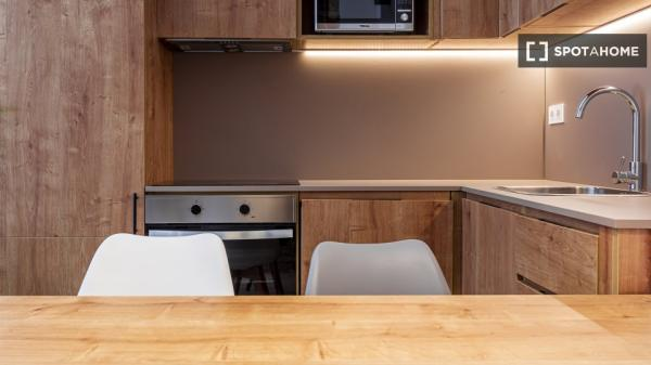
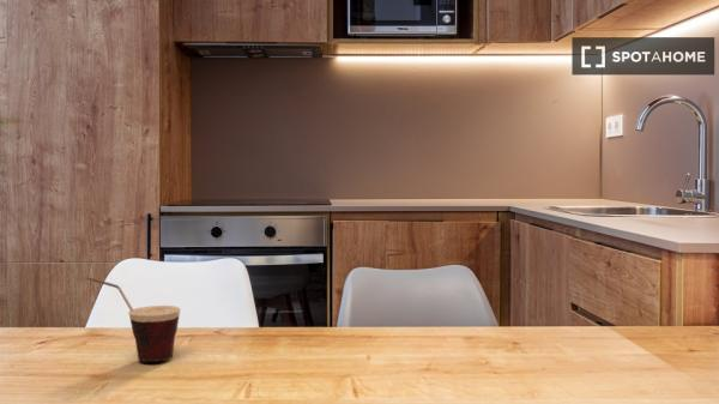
+ cup [86,276,181,363]
